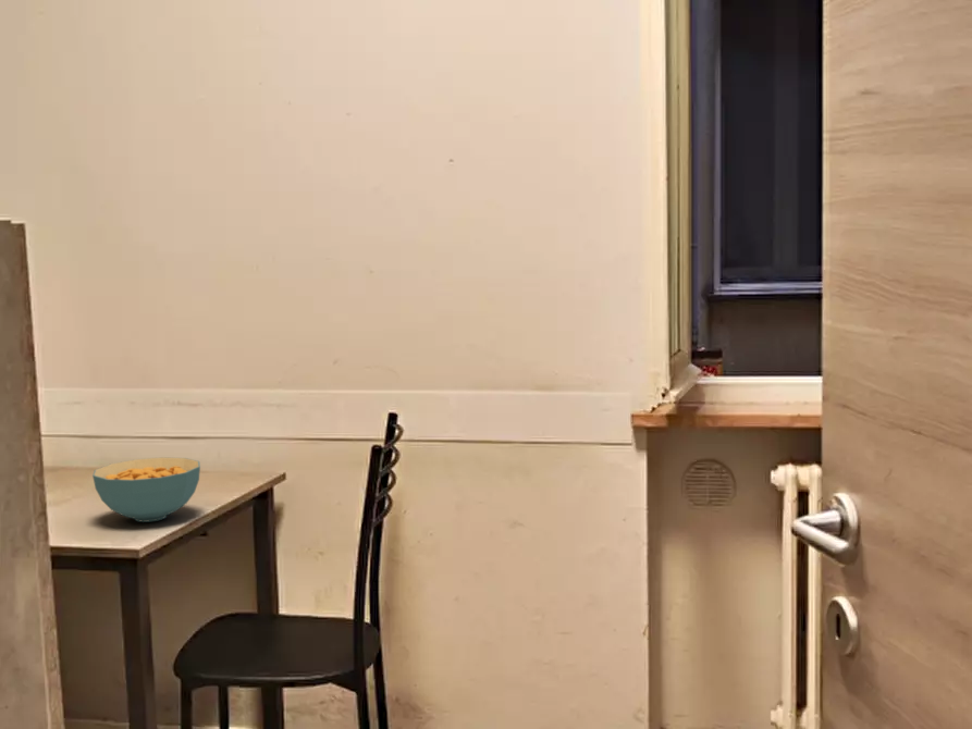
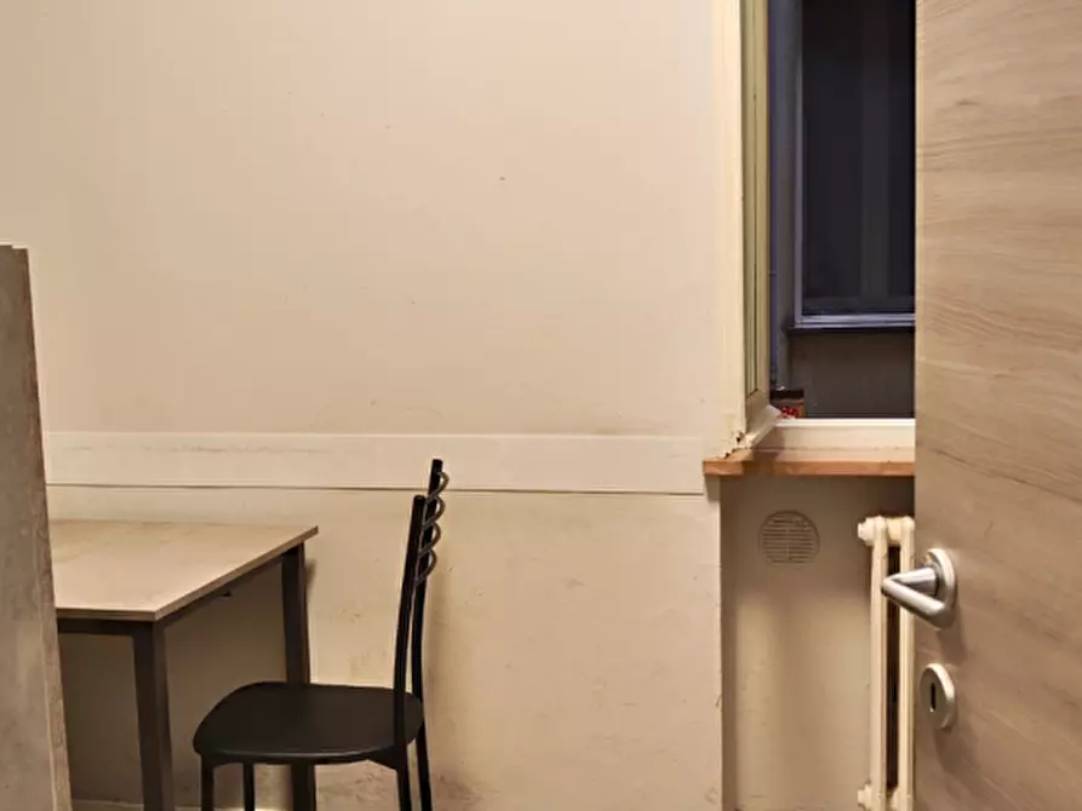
- cereal bowl [91,456,201,523]
